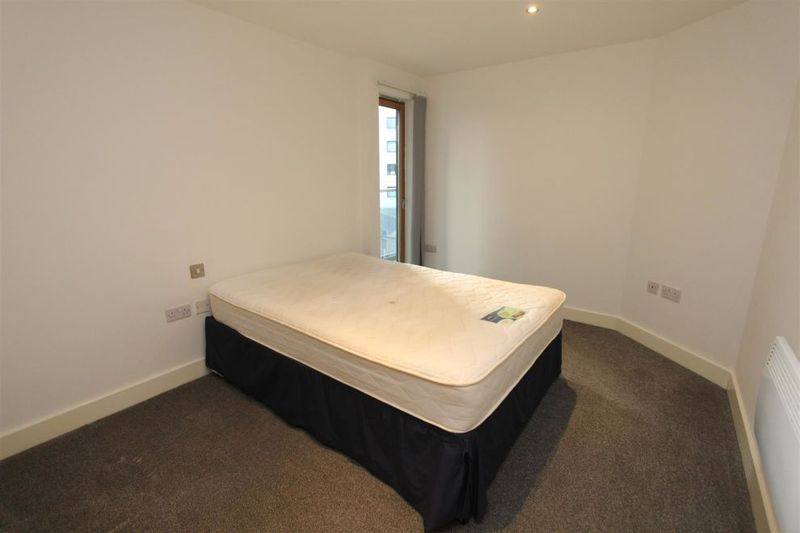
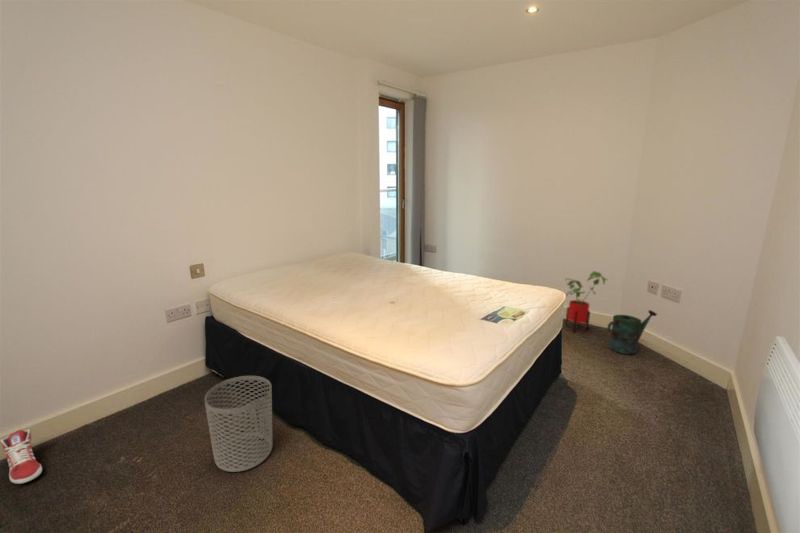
+ watering can [607,309,658,355]
+ sneaker [0,428,43,485]
+ house plant [564,270,608,333]
+ waste bin [204,375,273,473]
